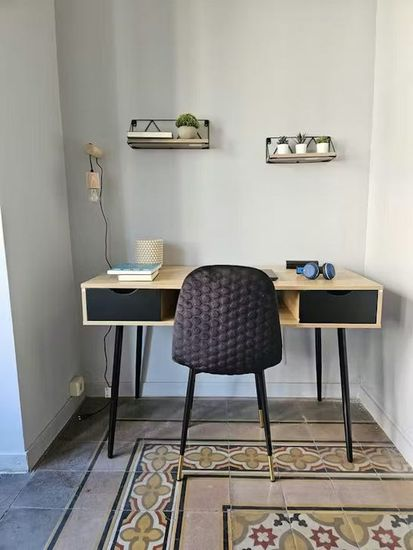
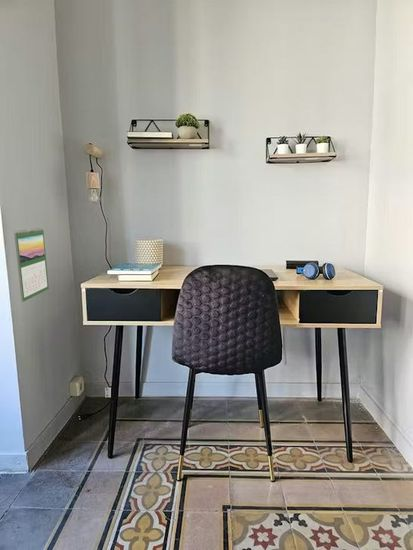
+ calendar [13,227,50,303]
